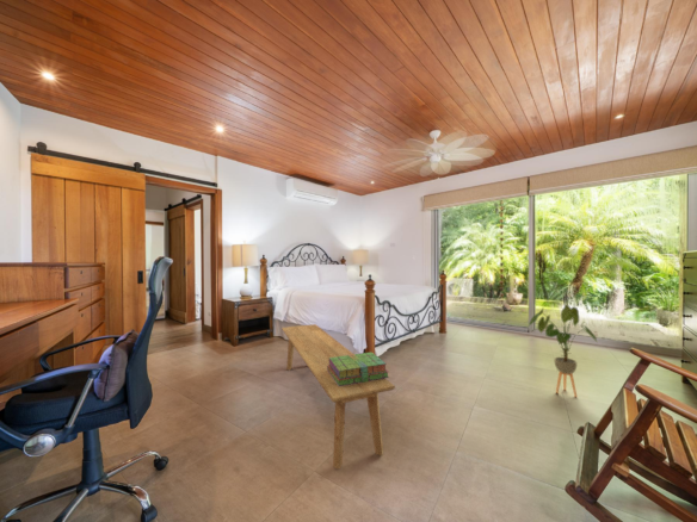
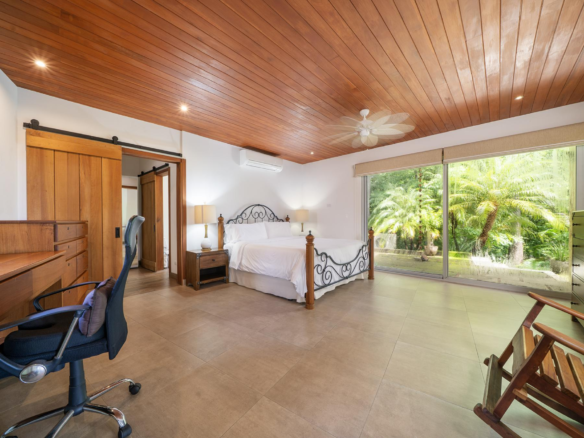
- house plant [528,303,598,398]
- bench [280,323,396,471]
- stack of books [327,352,390,386]
